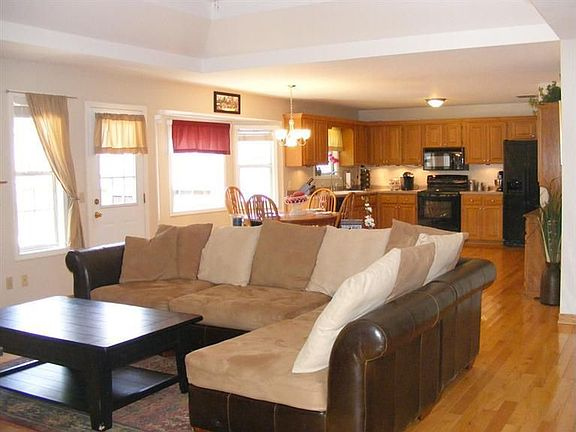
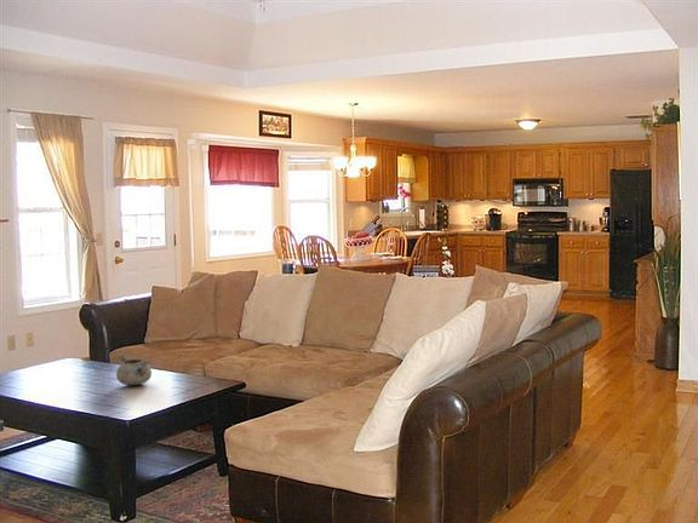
+ decorative bowl [115,352,153,386]
